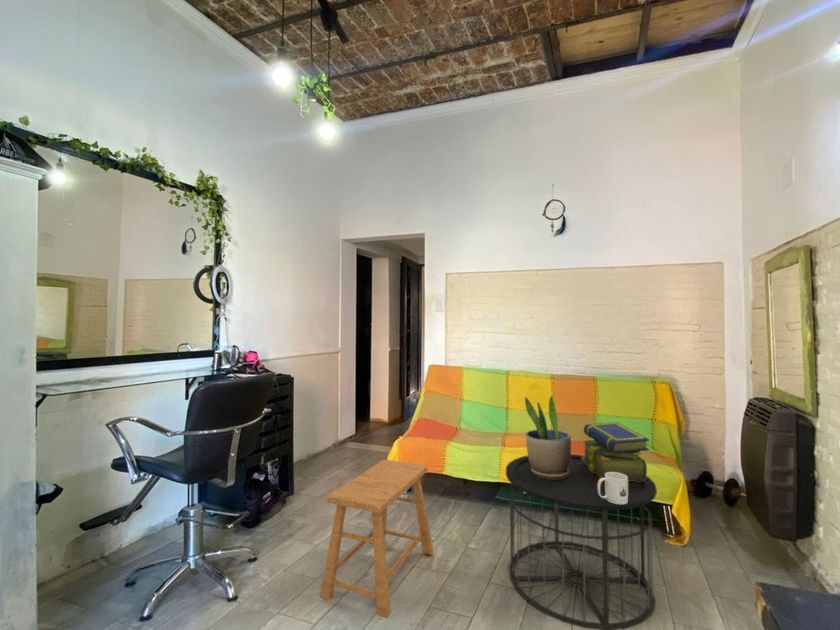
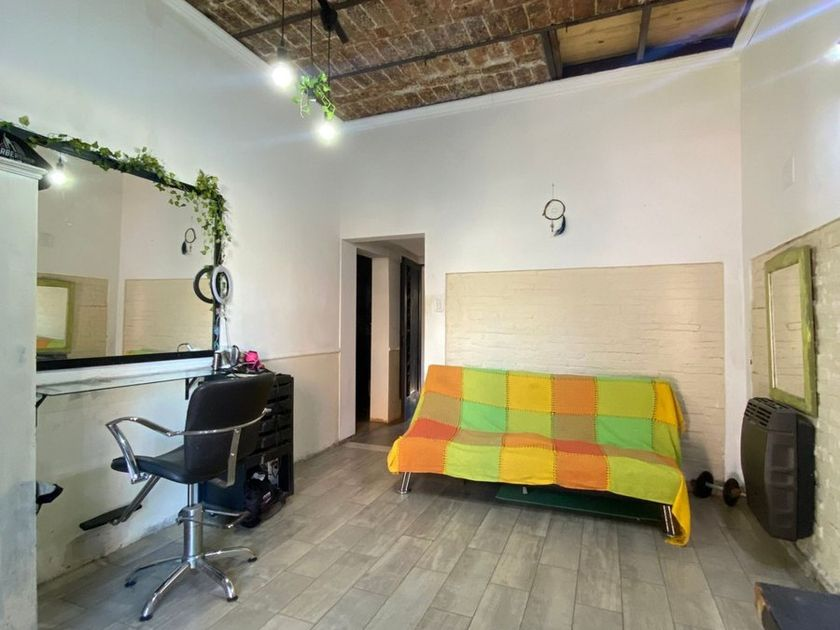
- side table [505,453,658,630]
- mug [598,472,628,505]
- stack of books [581,421,650,481]
- stool [319,459,434,619]
- potted plant [524,395,572,479]
